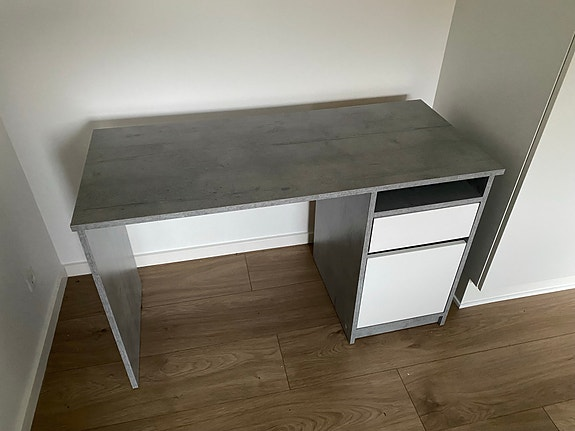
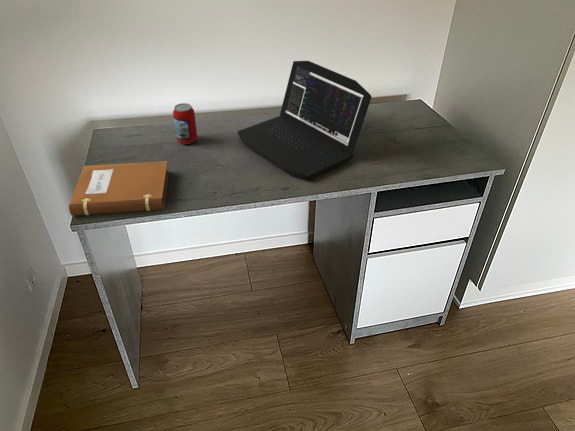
+ beverage can [172,102,198,145]
+ notebook [67,160,170,217]
+ laptop [236,60,372,181]
